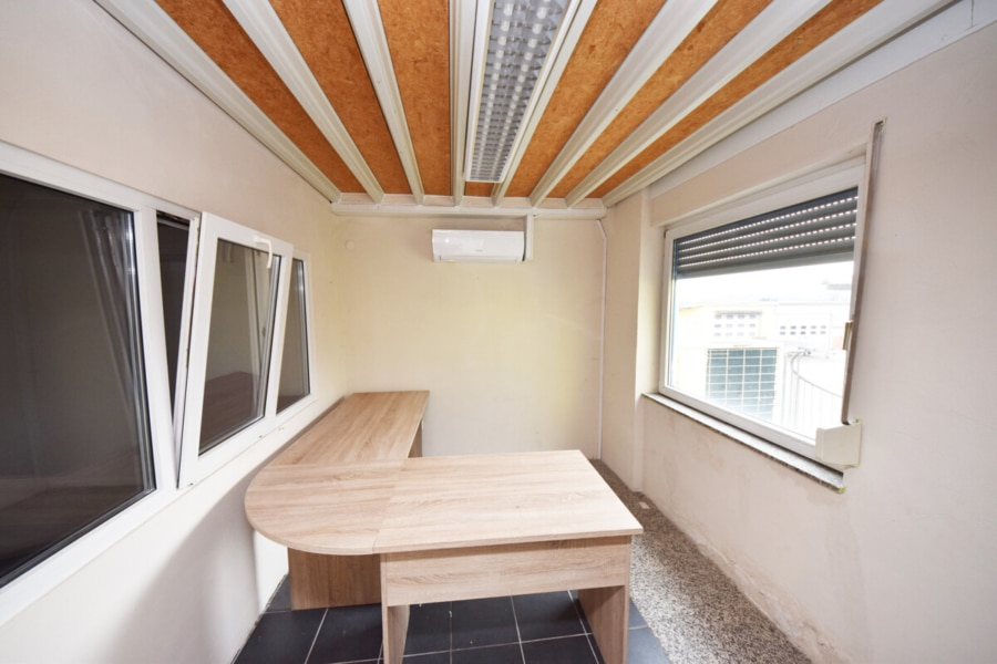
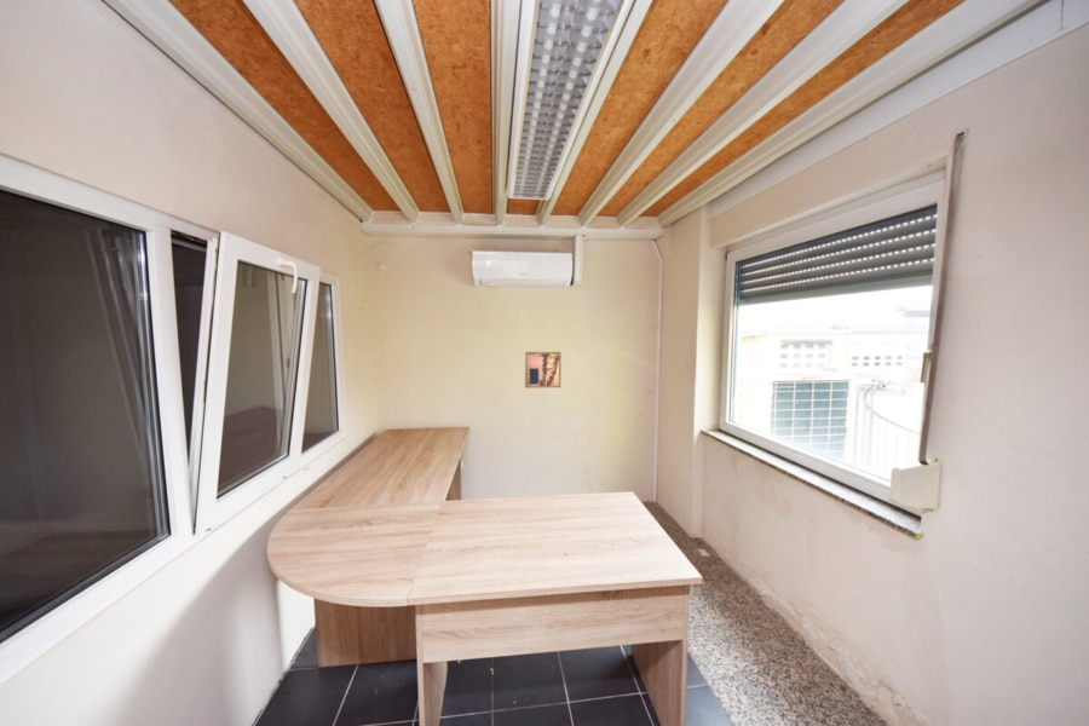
+ wall art [524,351,563,390]
